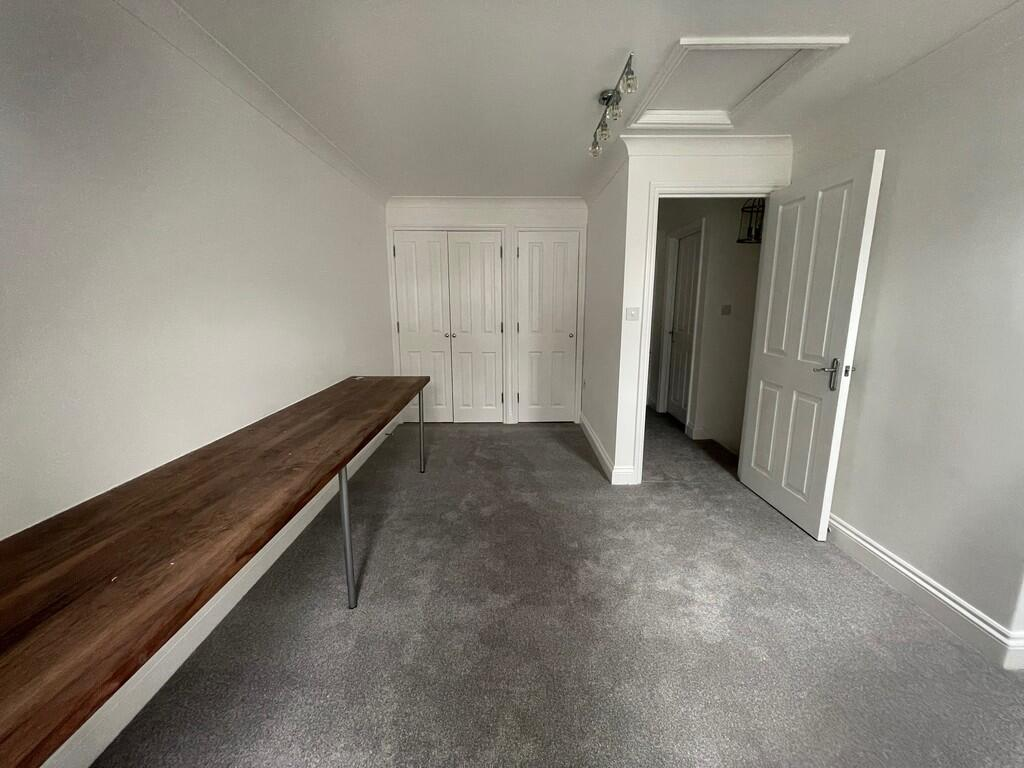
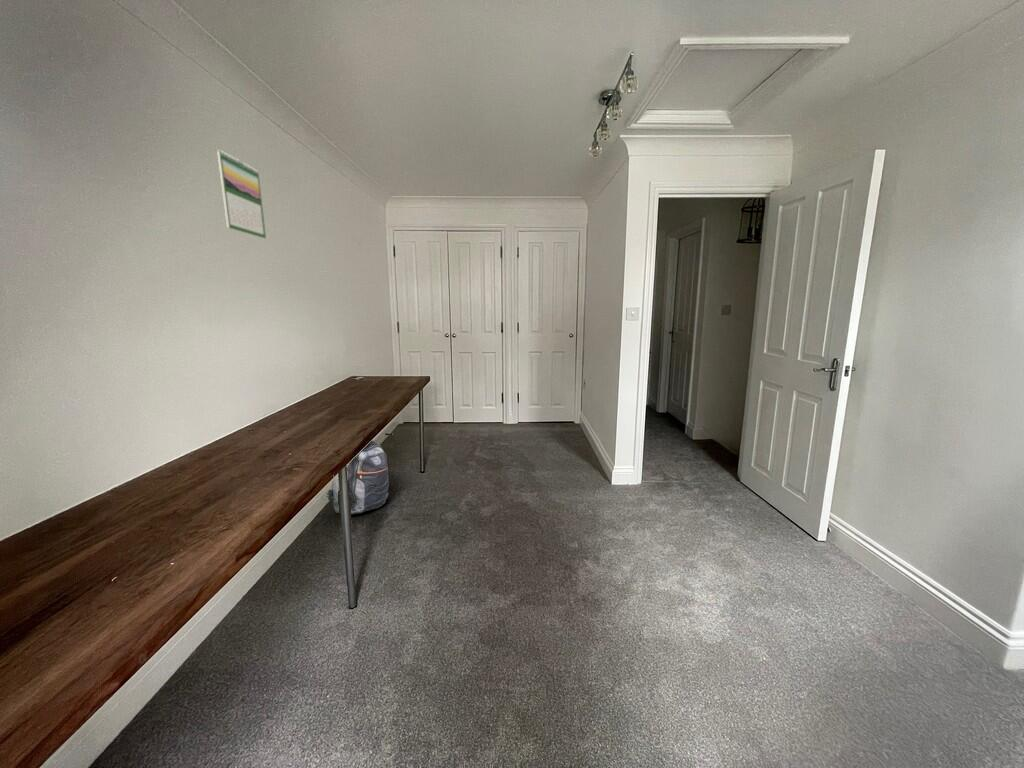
+ calendar [216,148,267,239]
+ backpack [326,439,390,515]
